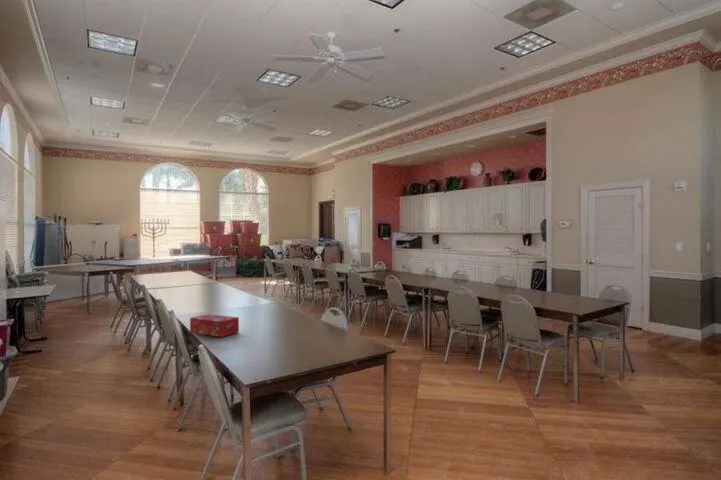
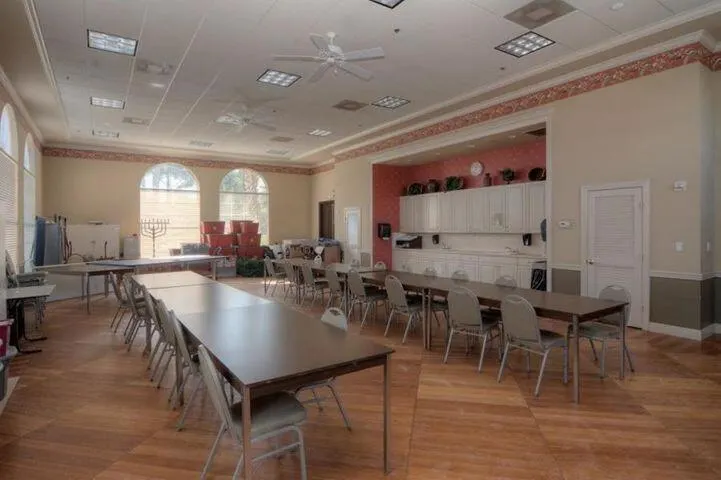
- tissue box [189,313,240,338]
